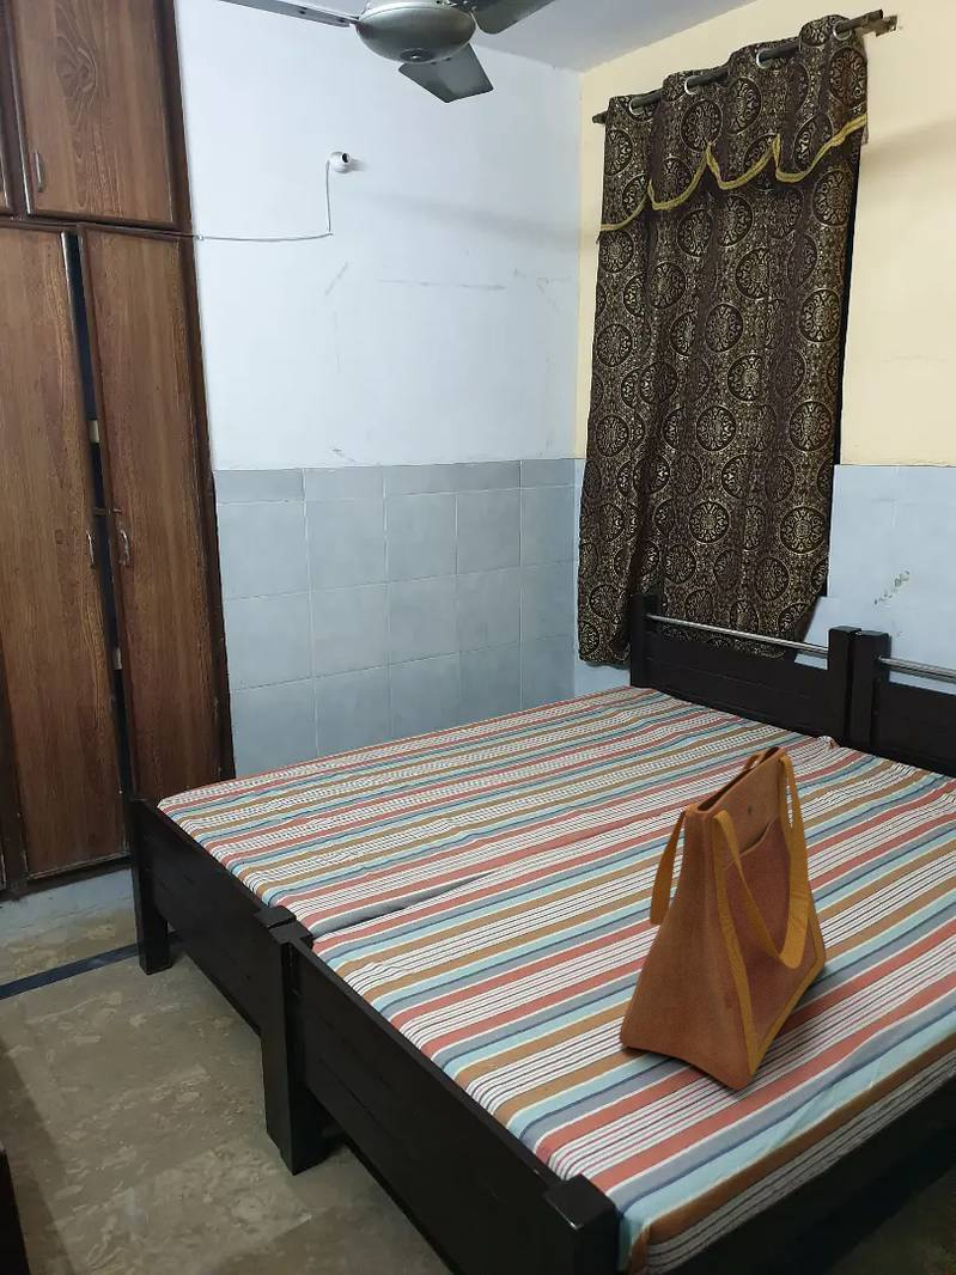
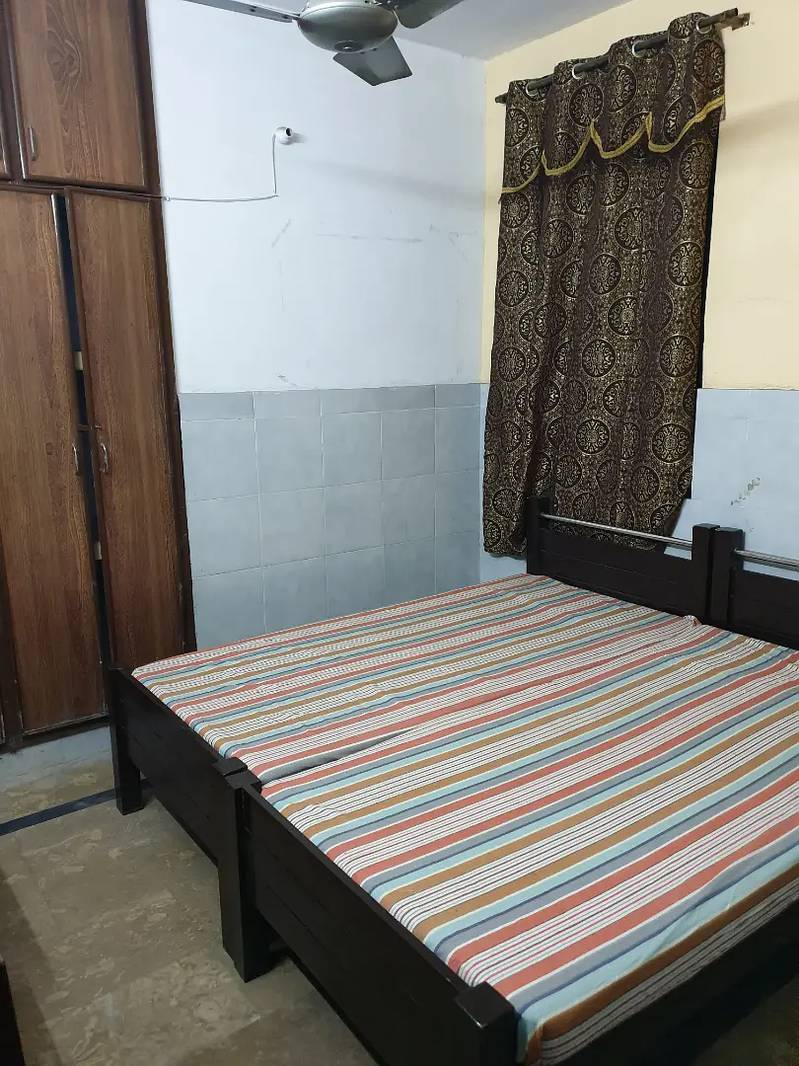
- tote bag [617,745,828,1091]
